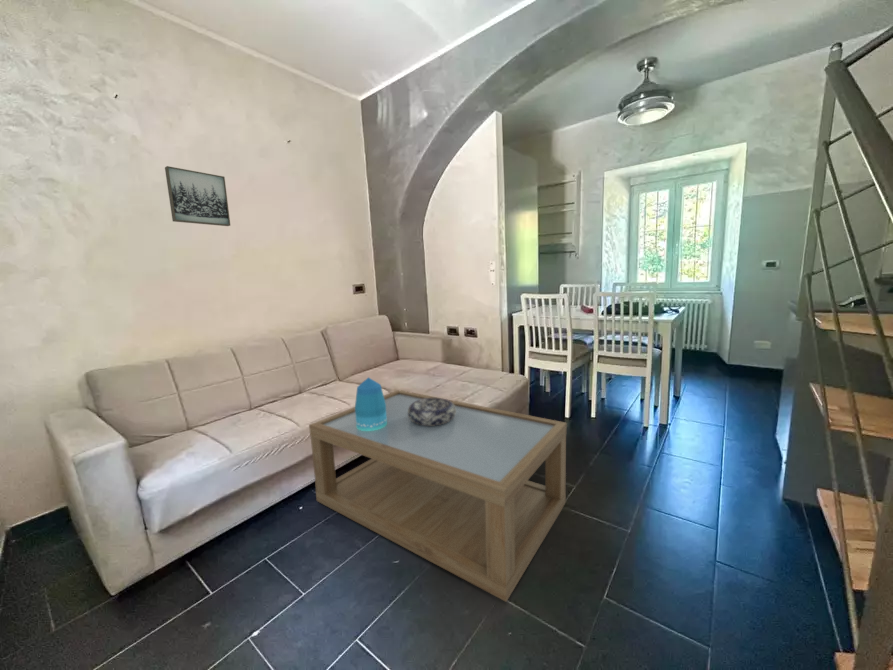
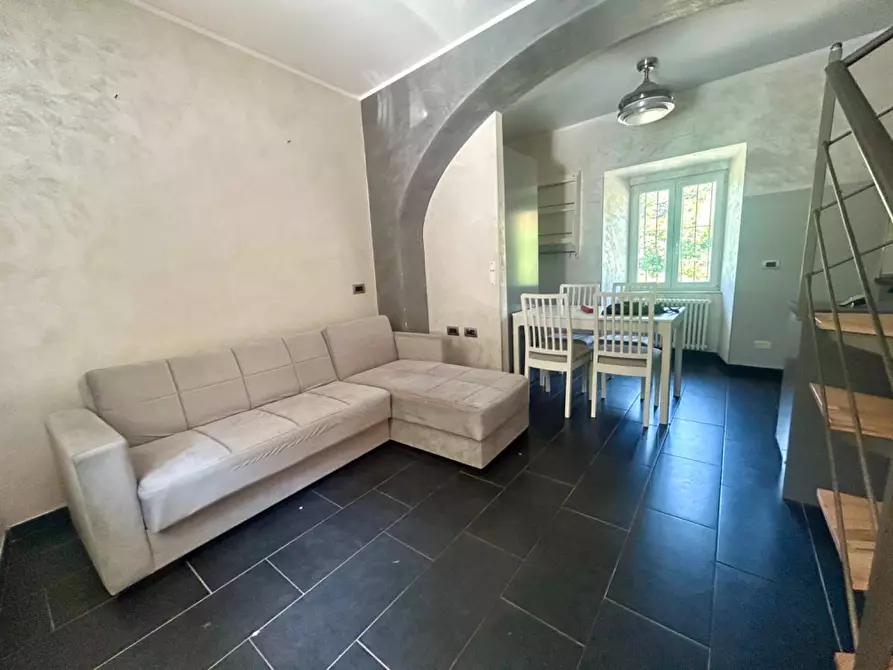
- decorative bowl [408,397,456,426]
- wall art [164,165,231,227]
- vase [354,376,387,431]
- coffee table [308,389,568,603]
